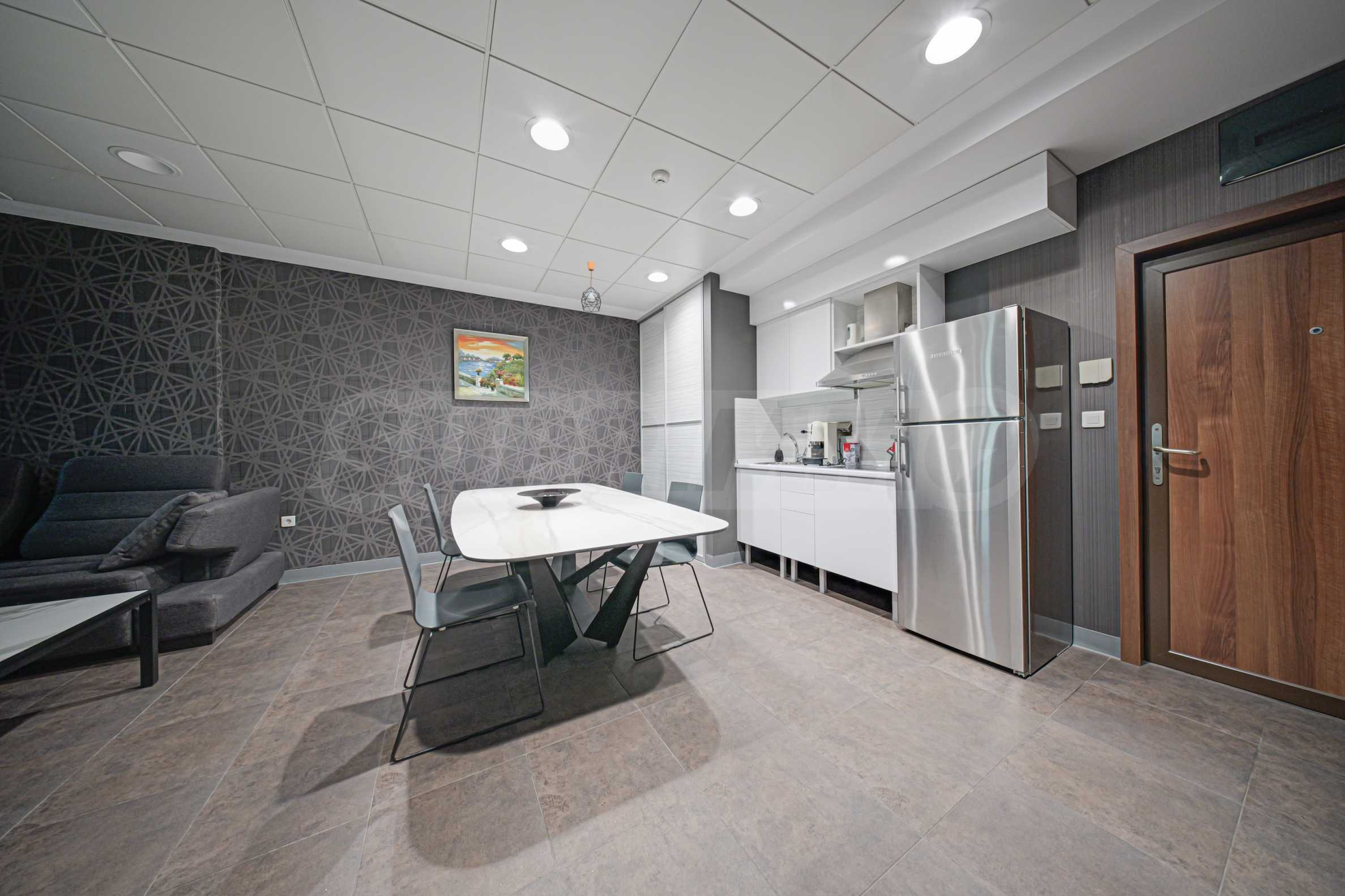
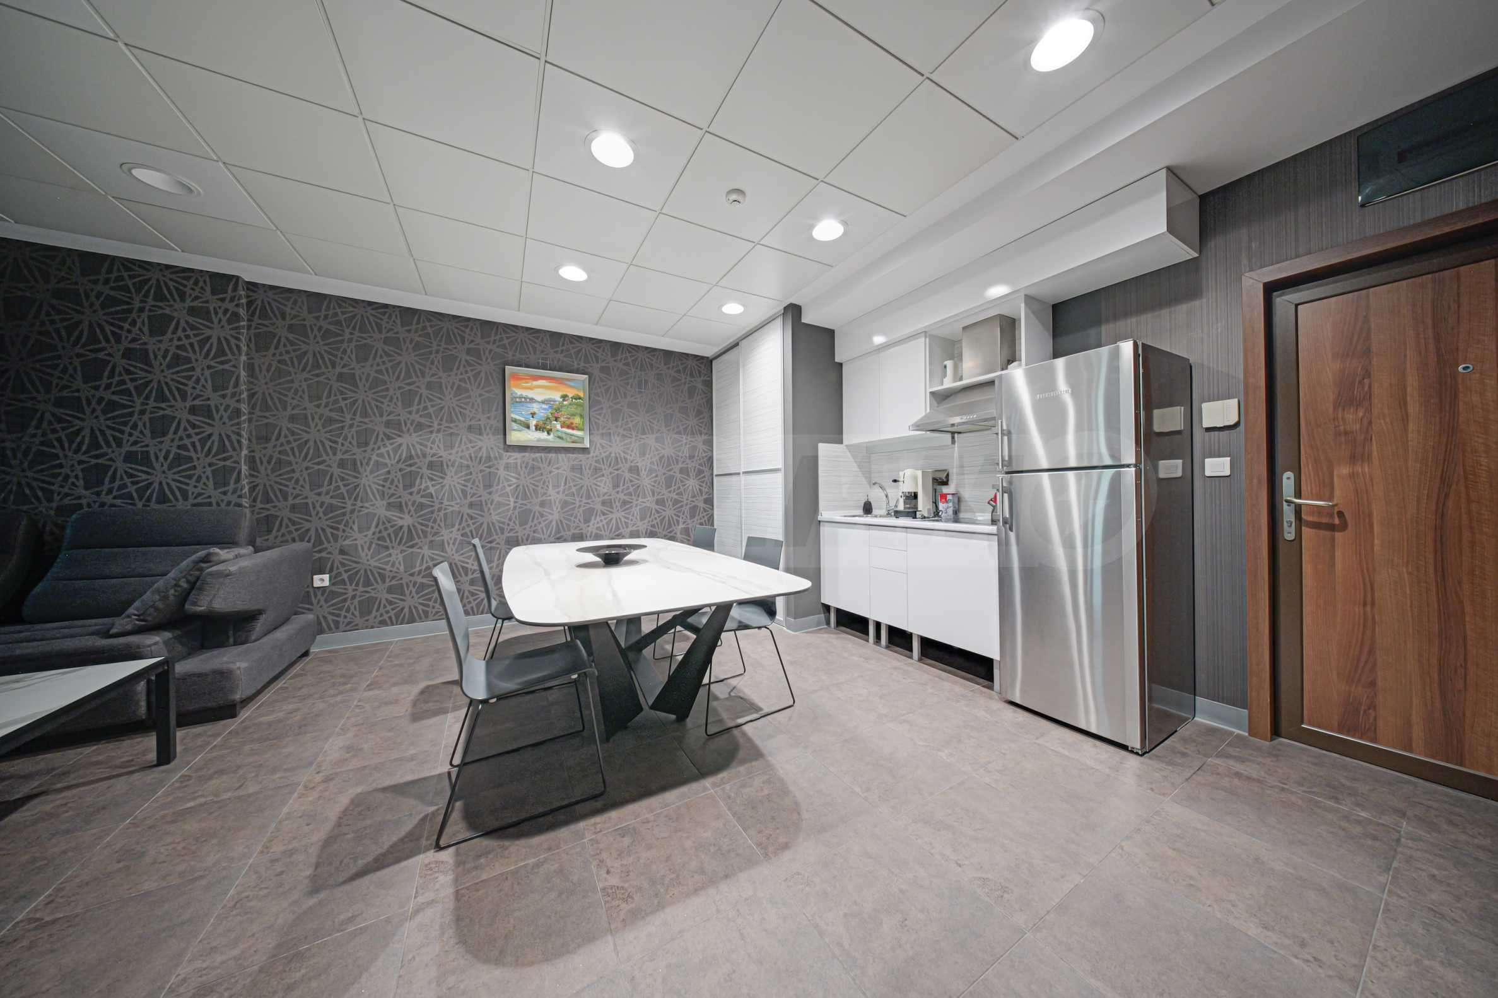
- pendant light [580,261,601,313]
